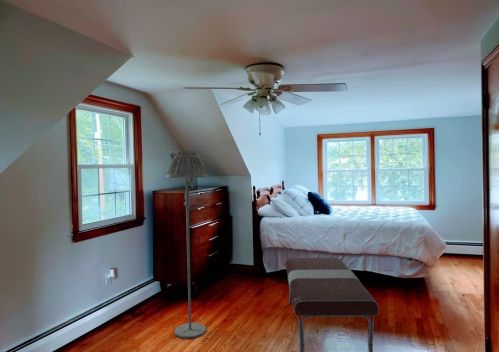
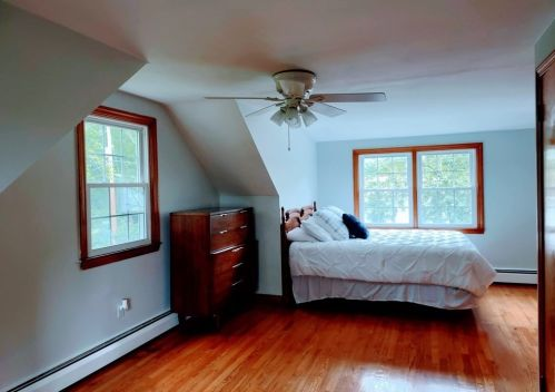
- bench [284,257,379,352]
- floor lamp [165,150,208,340]
